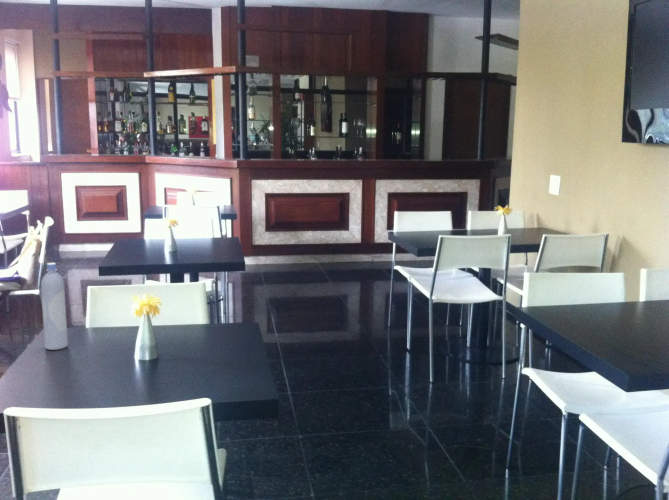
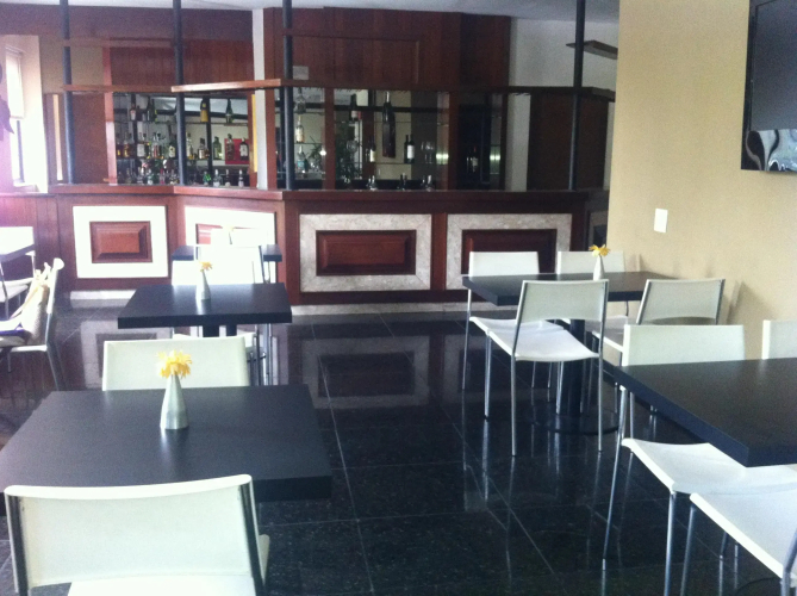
- bottle [40,262,69,351]
